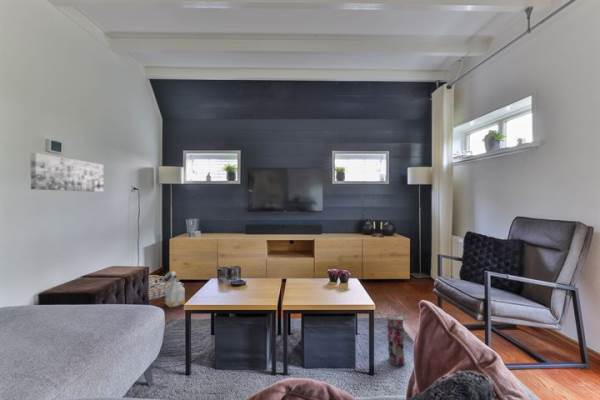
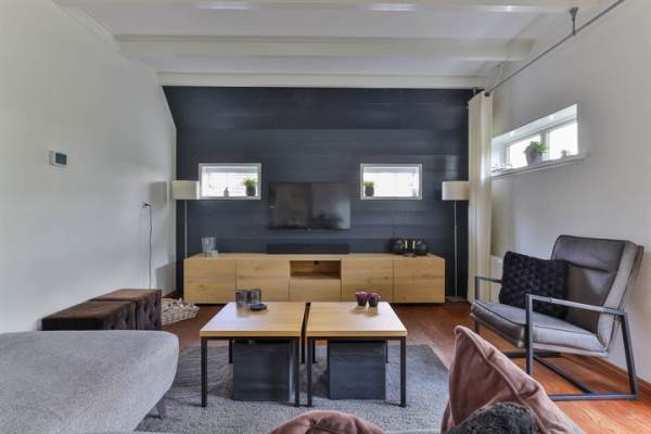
- vase [385,313,406,367]
- bag [161,270,186,309]
- wall art [30,152,104,193]
